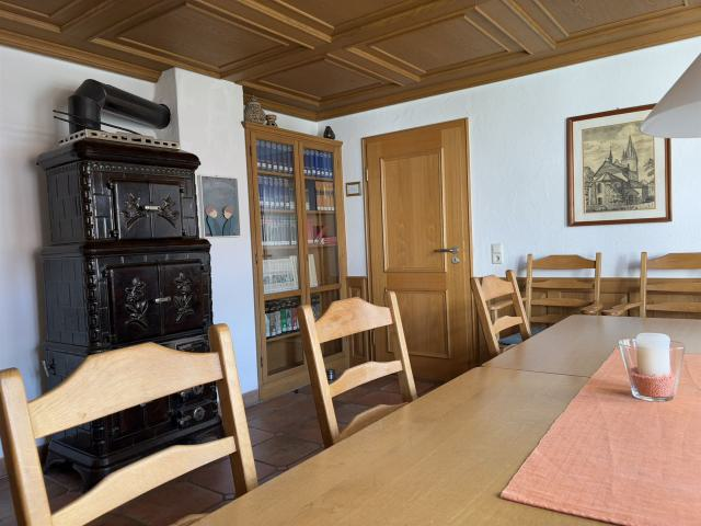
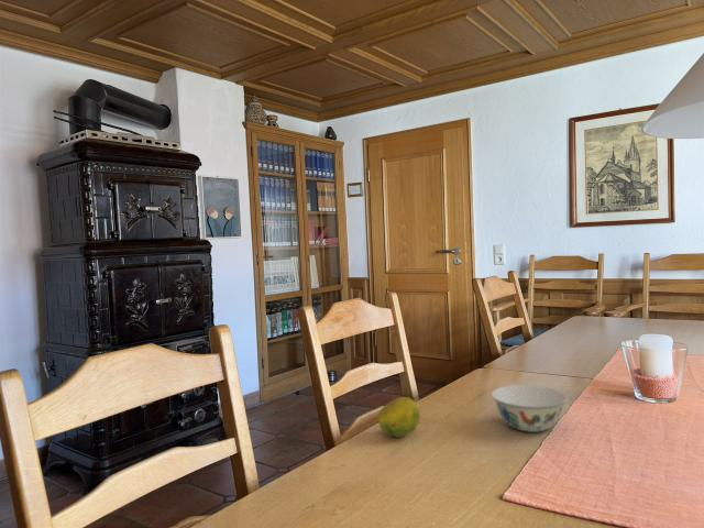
+ chinaware [491,384,569,433]
+ fruit [377,396,421,438]
